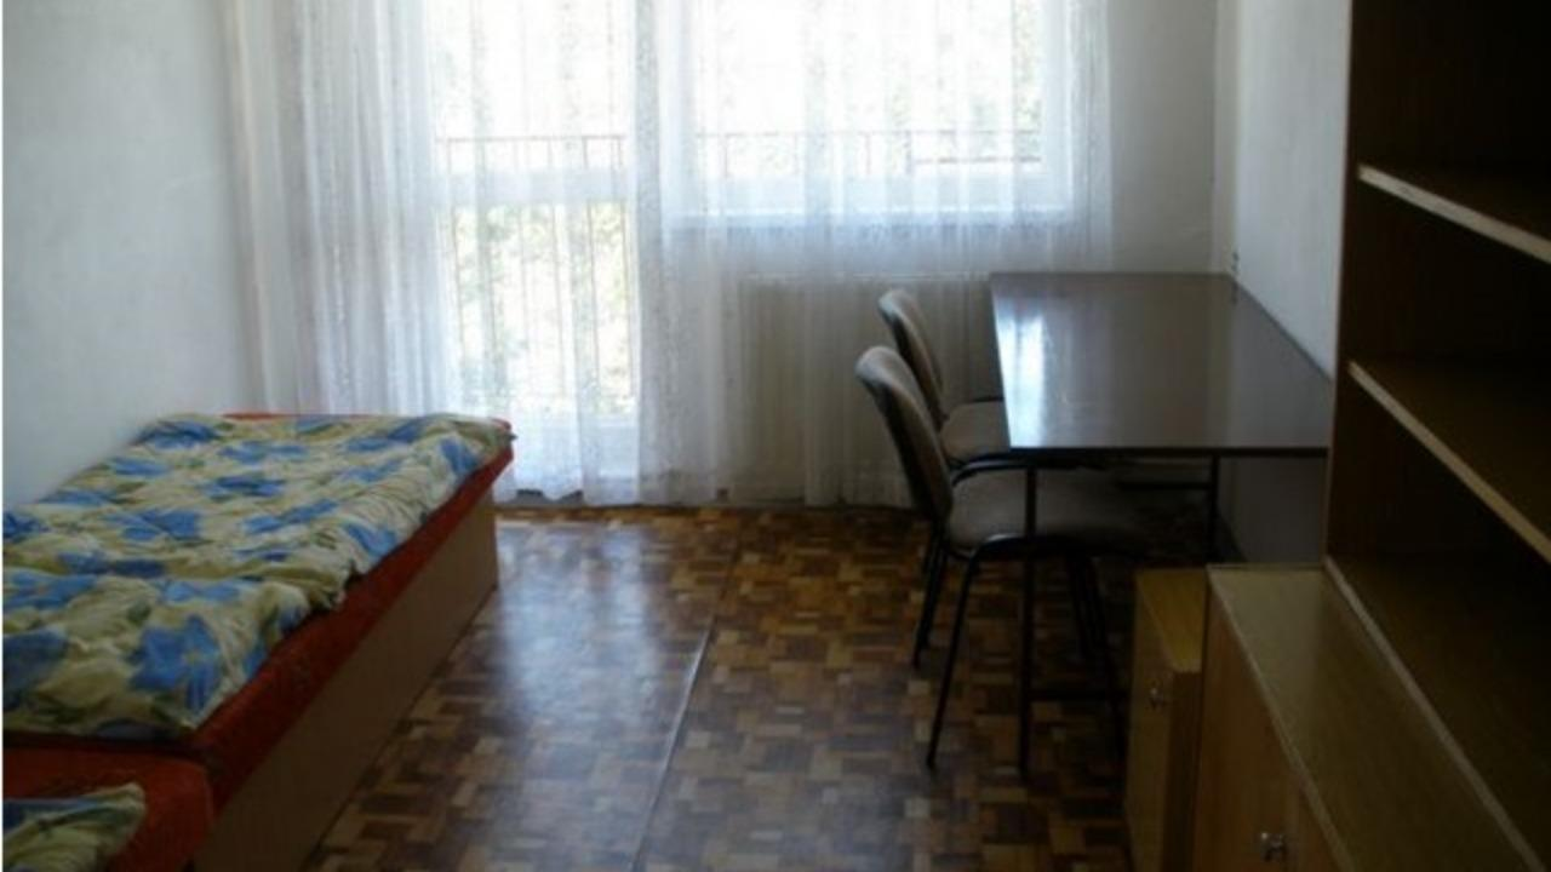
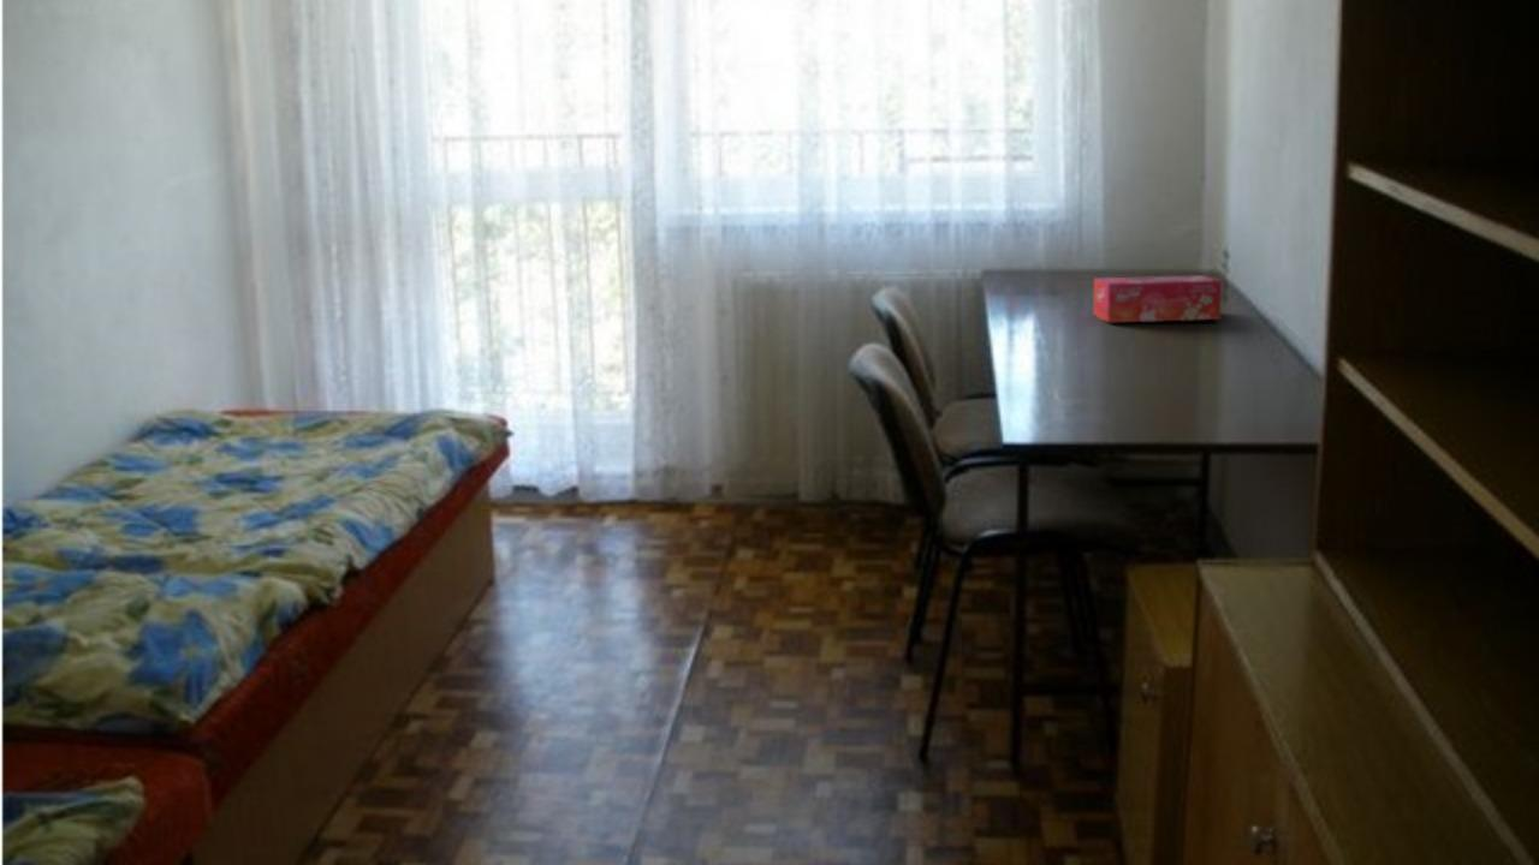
+ tissue box [1093,274,1223,323]
